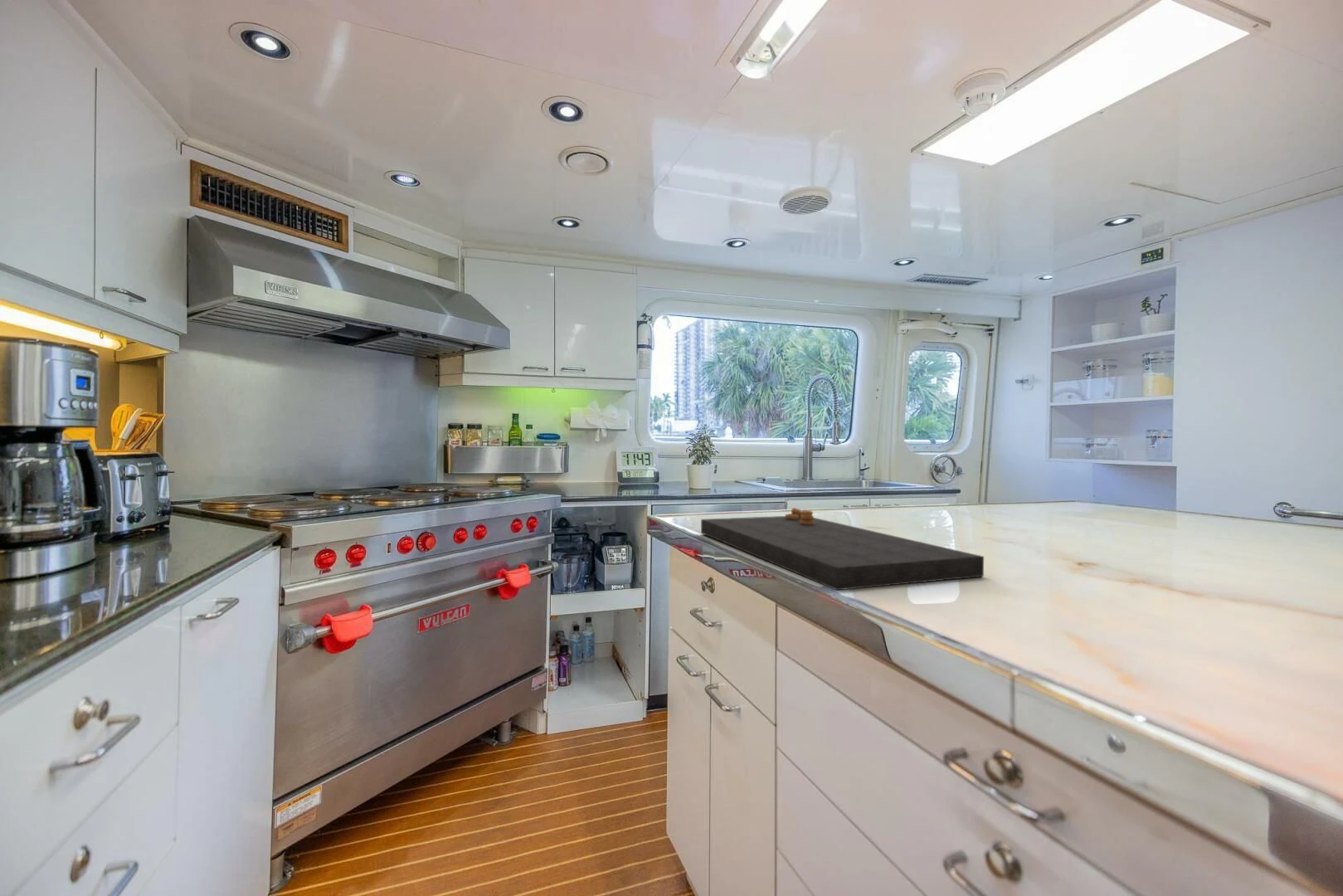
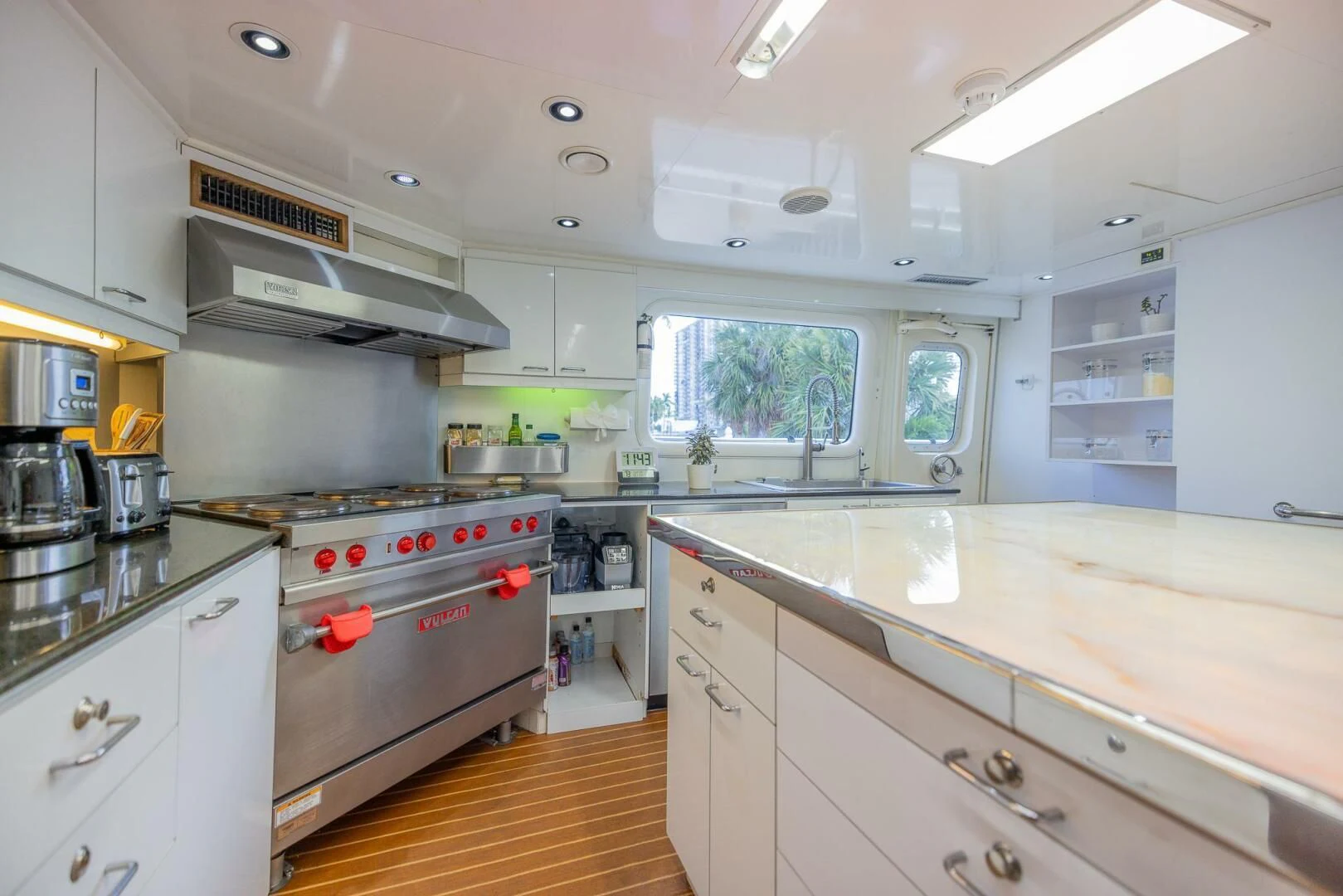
- cutting board [700,507,985,591]
